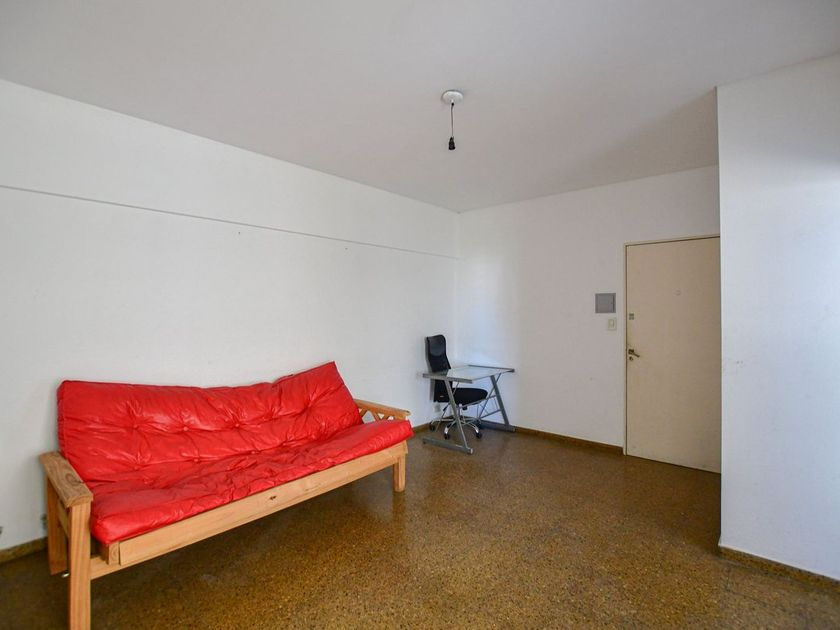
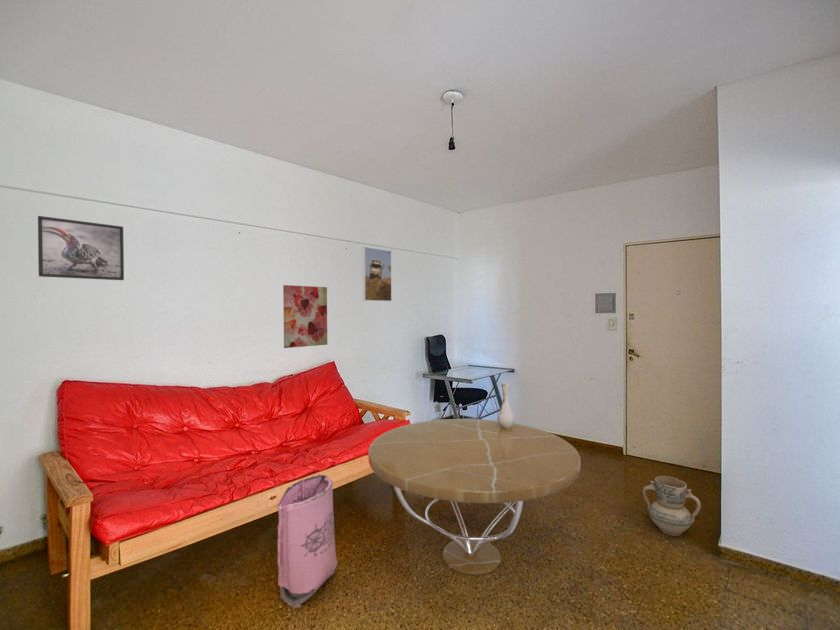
+ wall art [282,284,328,349]
+ coffee table [367,418,582,576]
+ ceramic jug [642,475,702,537]
+ vase [496,381,516,429]
+ bag [276,474,338,609]
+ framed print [37,215,125,281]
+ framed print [362,246,393,302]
